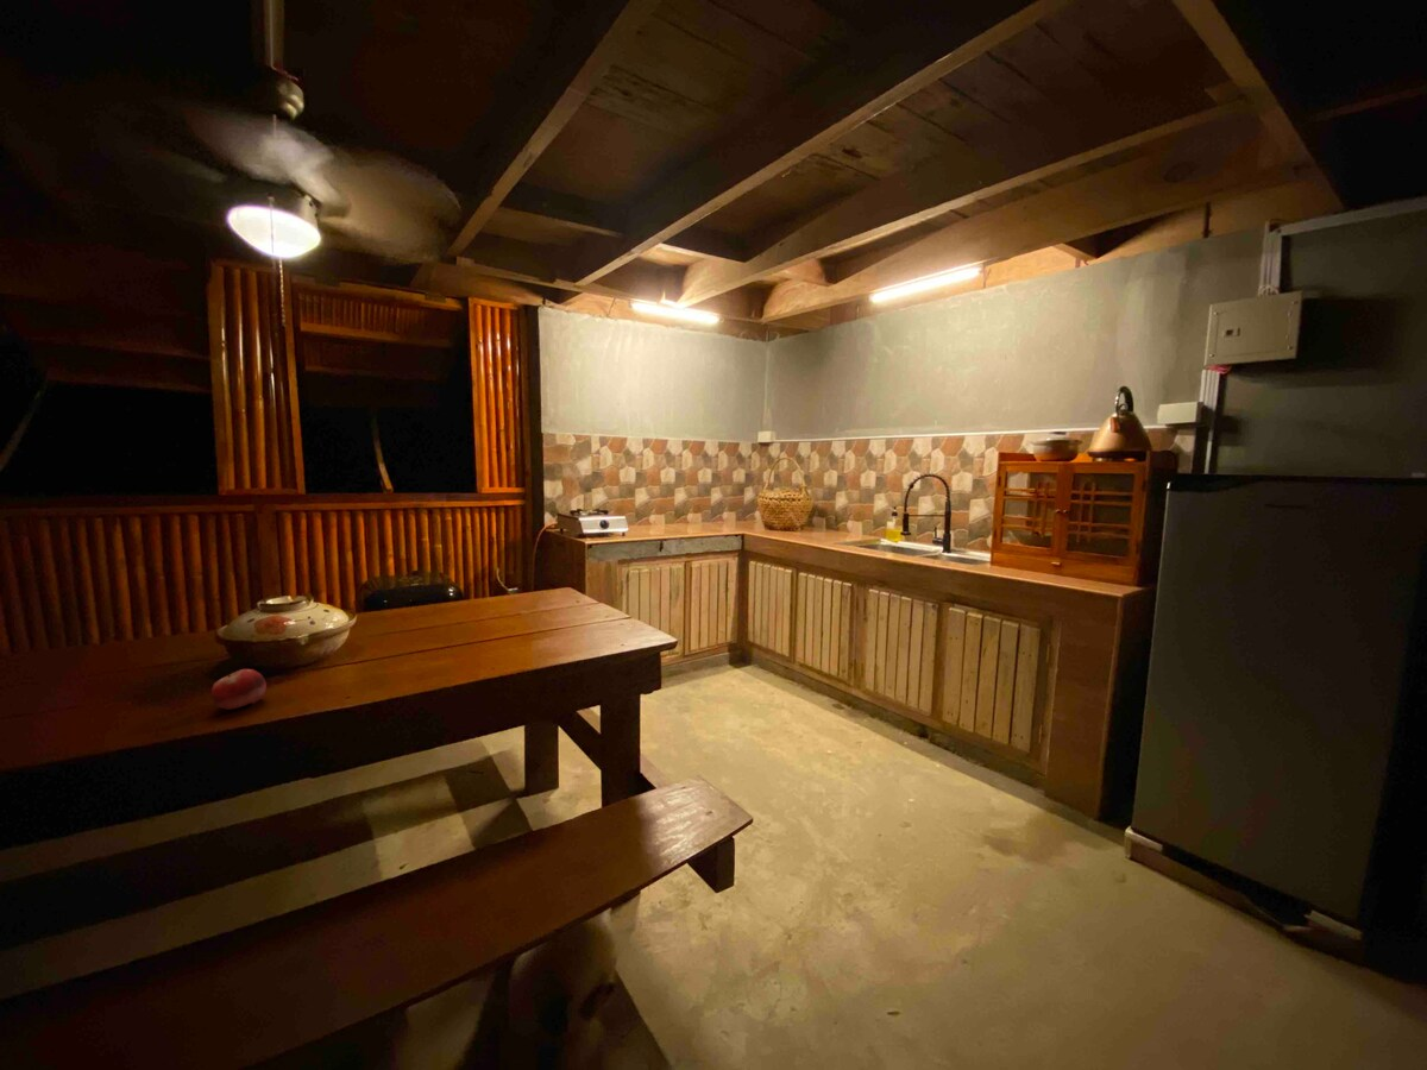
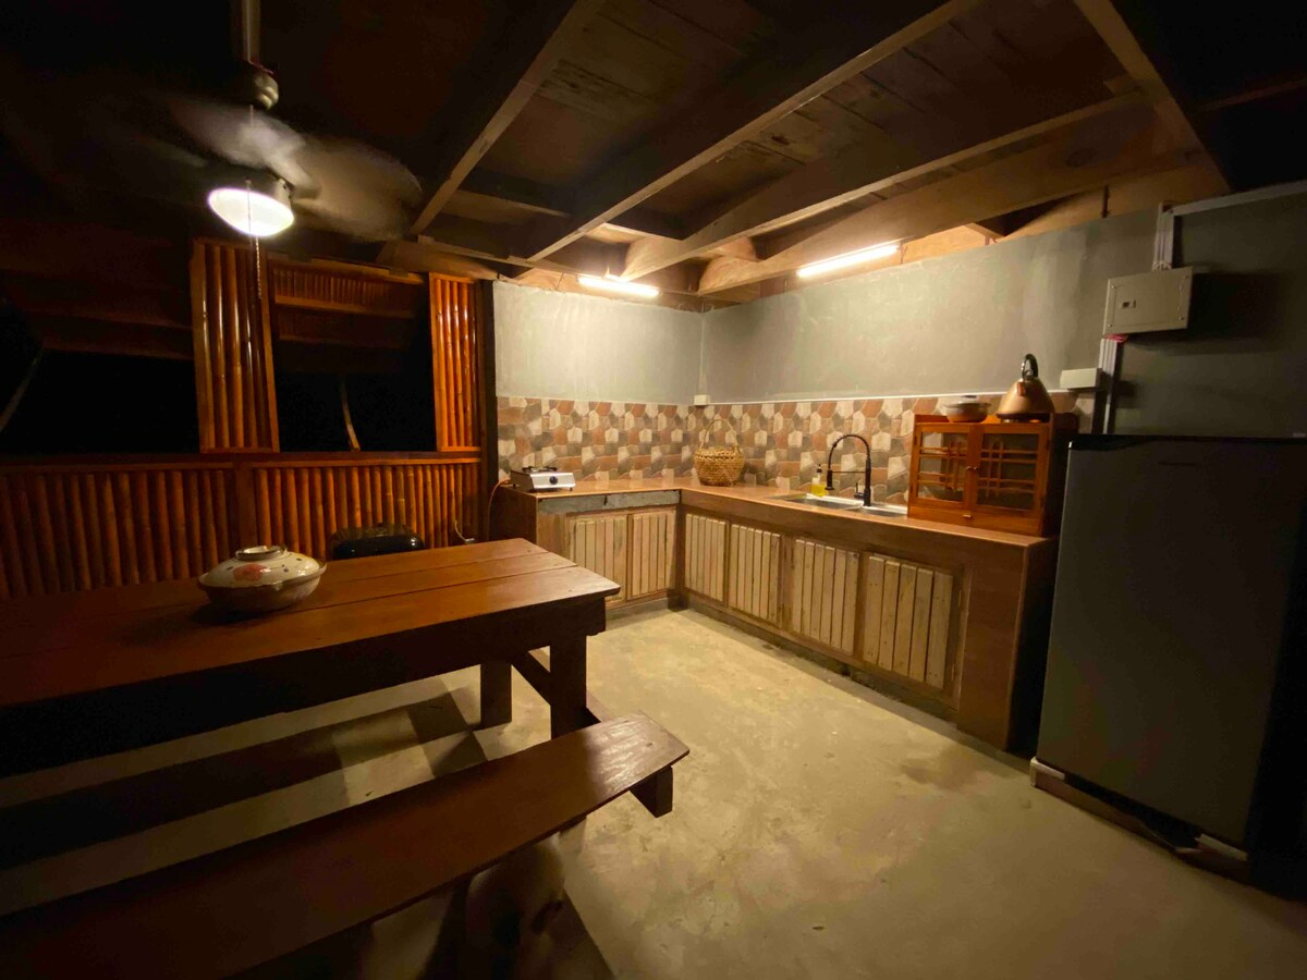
- fruit [210,668,268,711]
